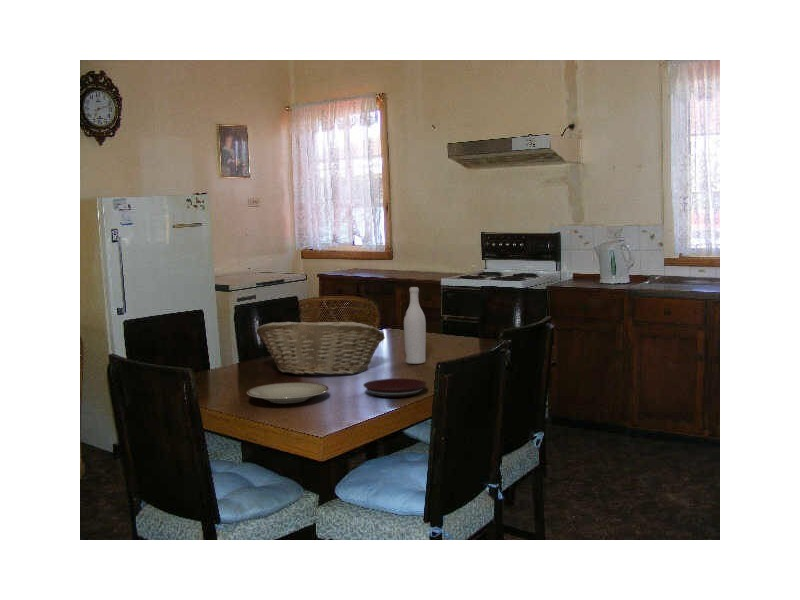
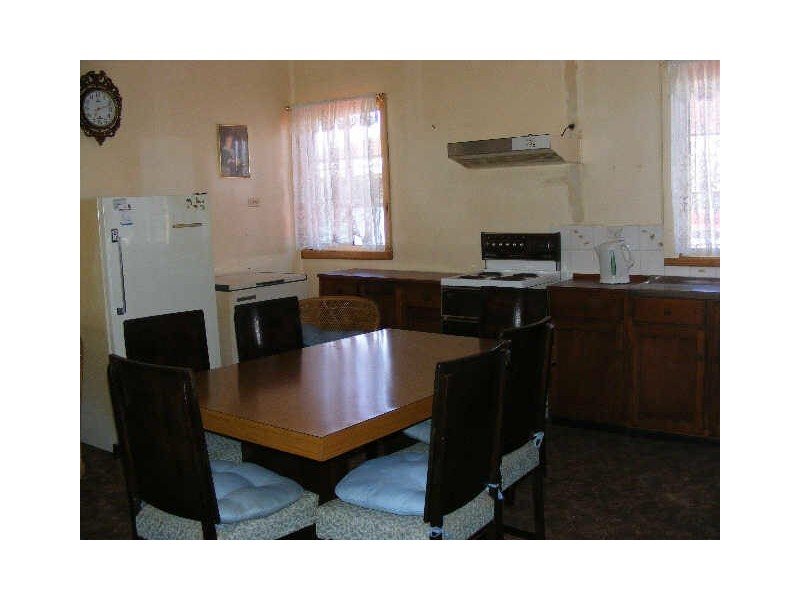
- fruit basket [255,321,386,376]
- wine bottle [403,286,427,365]
- plate [246,381,330,404]
- plate [362,378,428,398]
